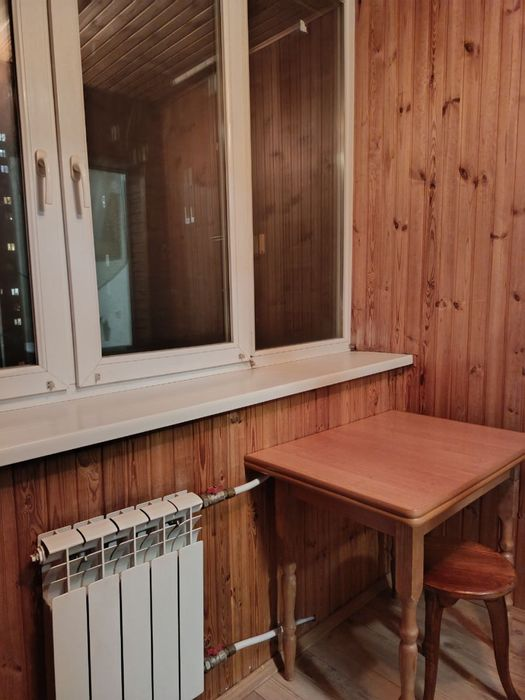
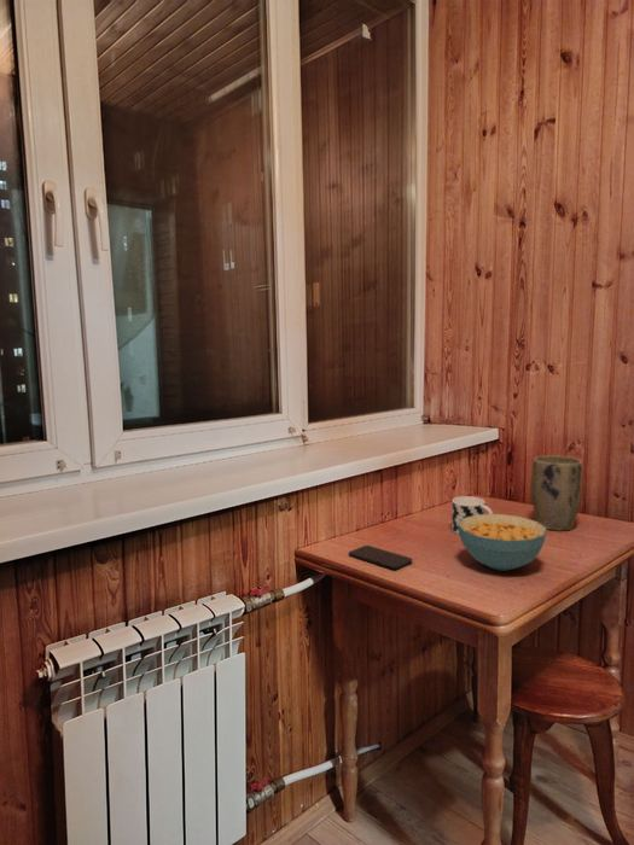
+ cup [450,495,494,536]
+ plant pot [530,454,583,532]
+ cereal bowl [458,513,547,572]
+ smartphone [348,544,413,571]
